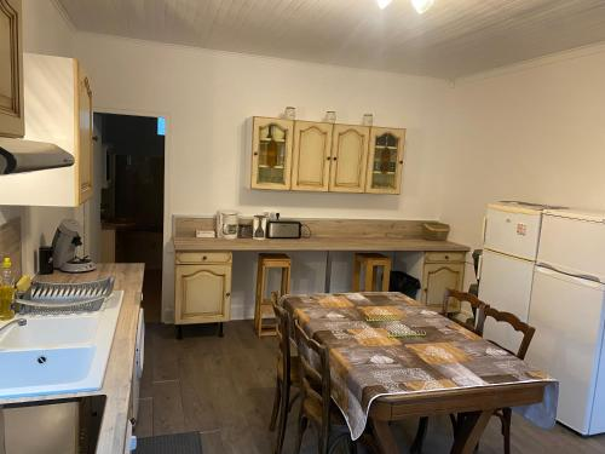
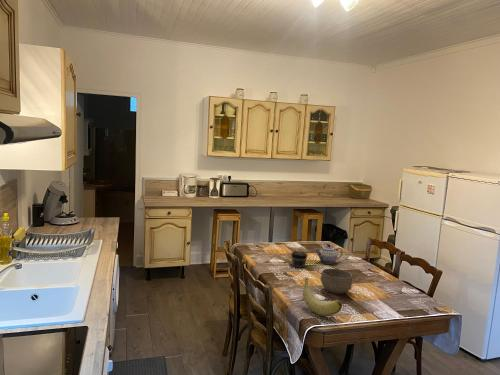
+ bowl [320,267,353,295]
+ jar [290,250,308,268]
+ banana [302,277,343,317]
+ teapot [314,243,344,265]
